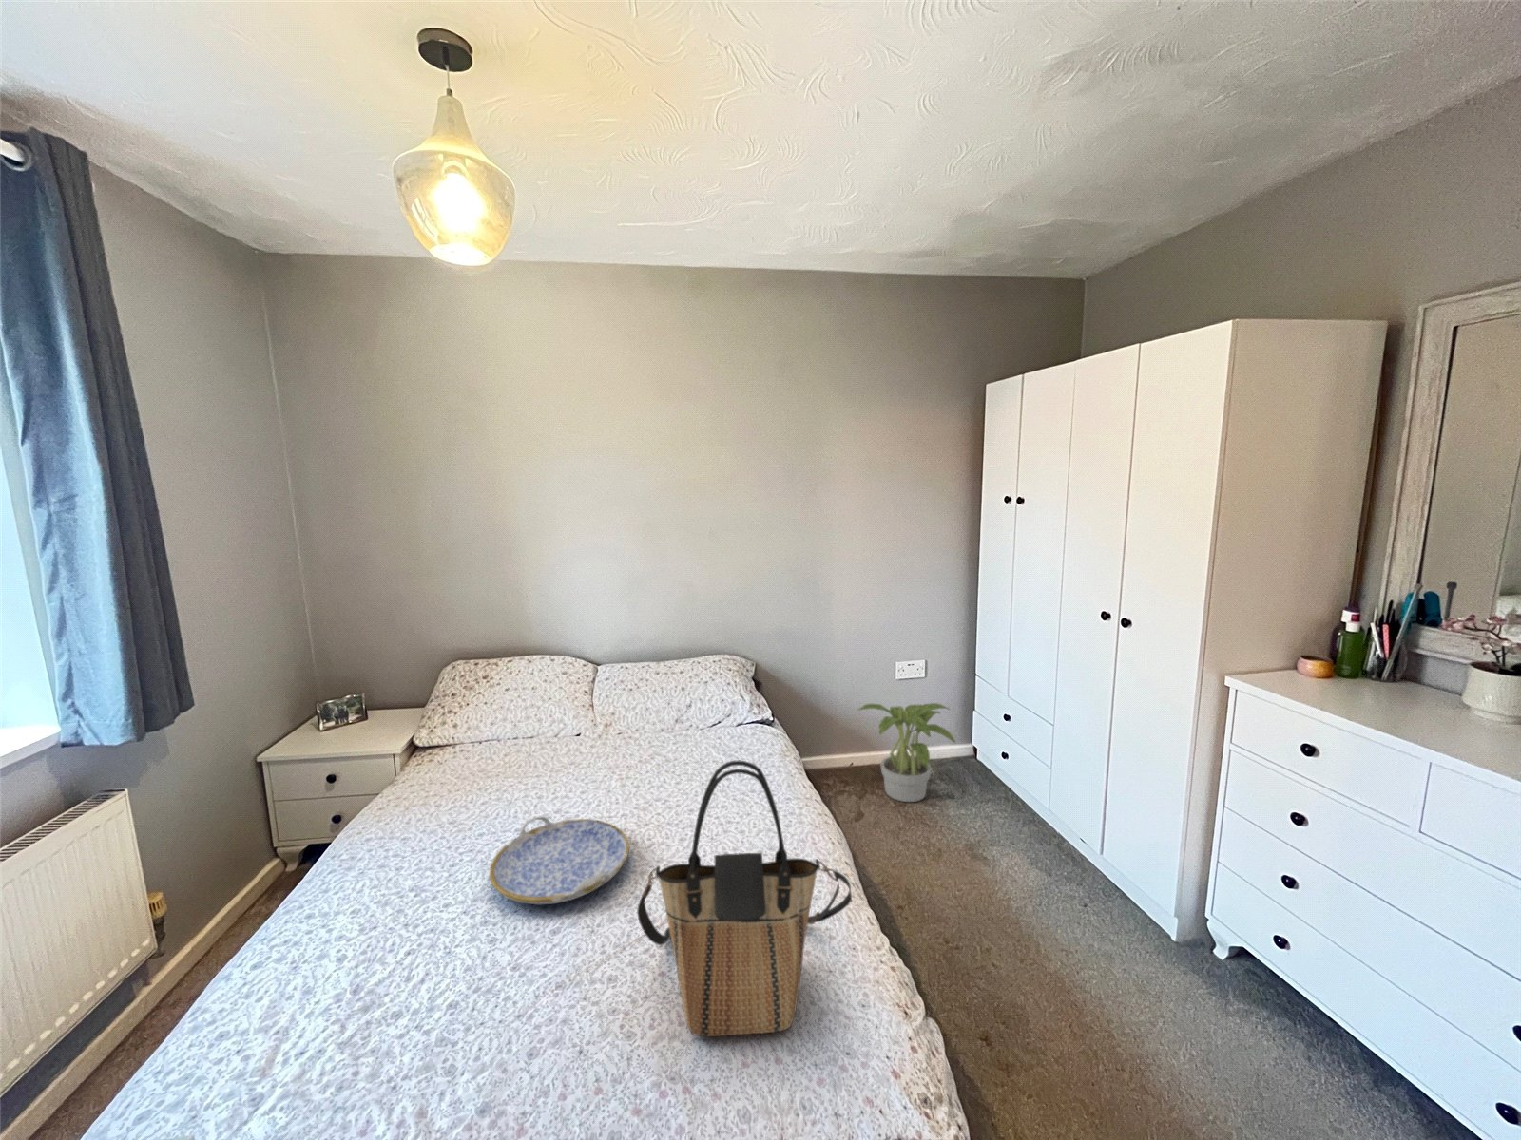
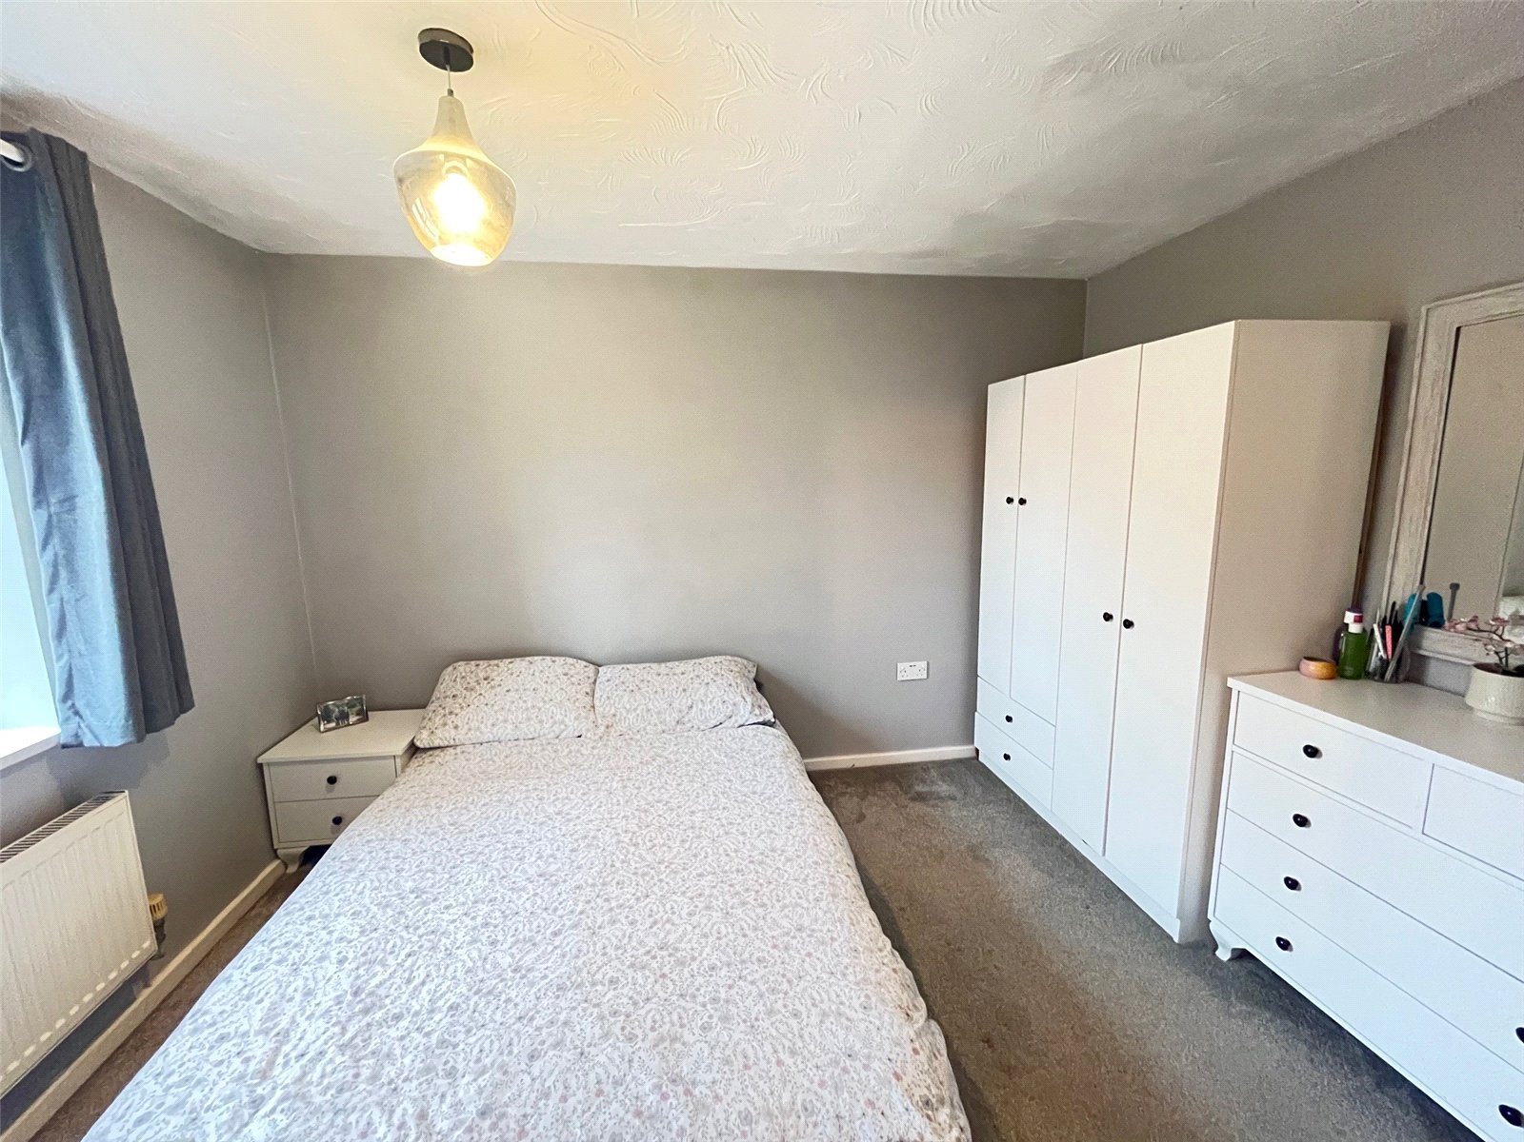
- potted plant [856,702,957,802]
- tote bag [636,760,853,1037]
- serving tray [487,815,630,905]
